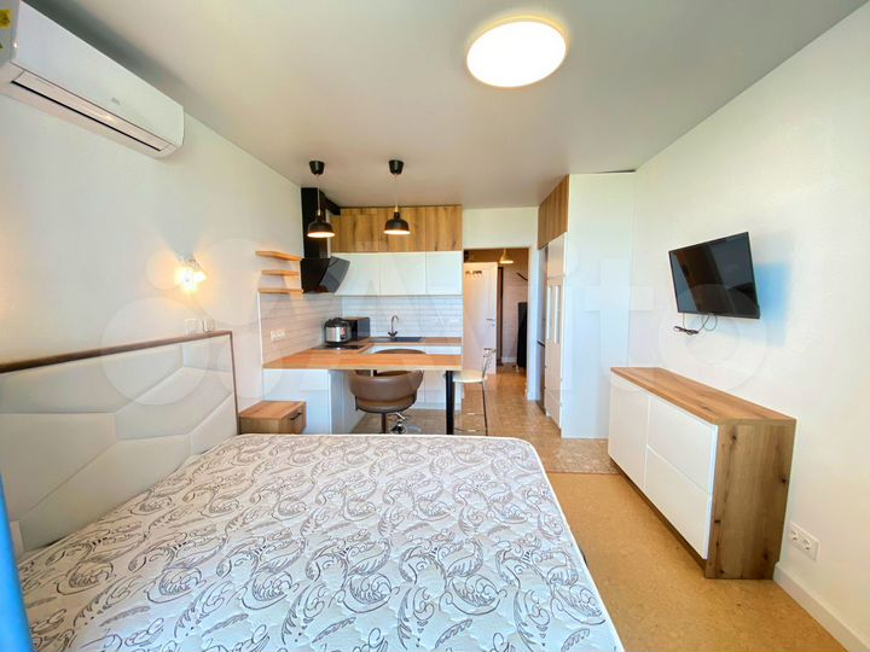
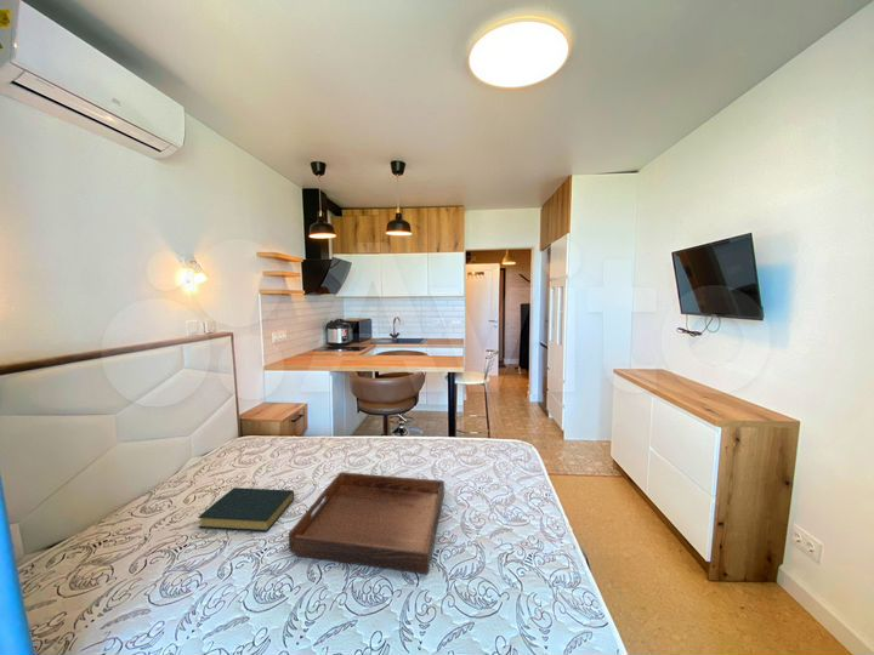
+ serving tray [288,471,445,575]
+ hardback book [197,486,295,534]
